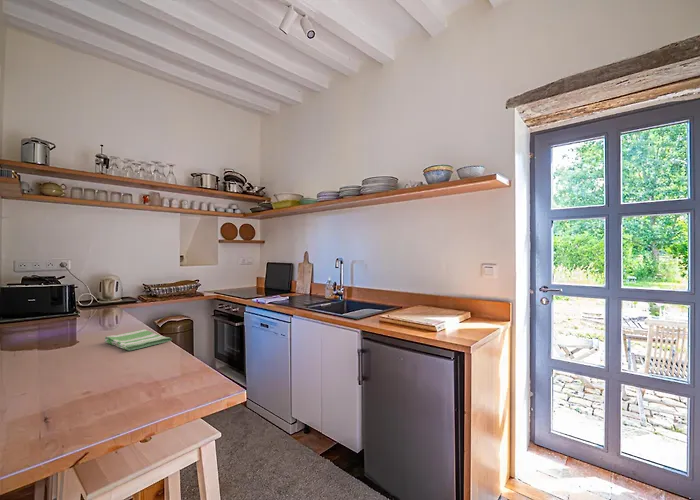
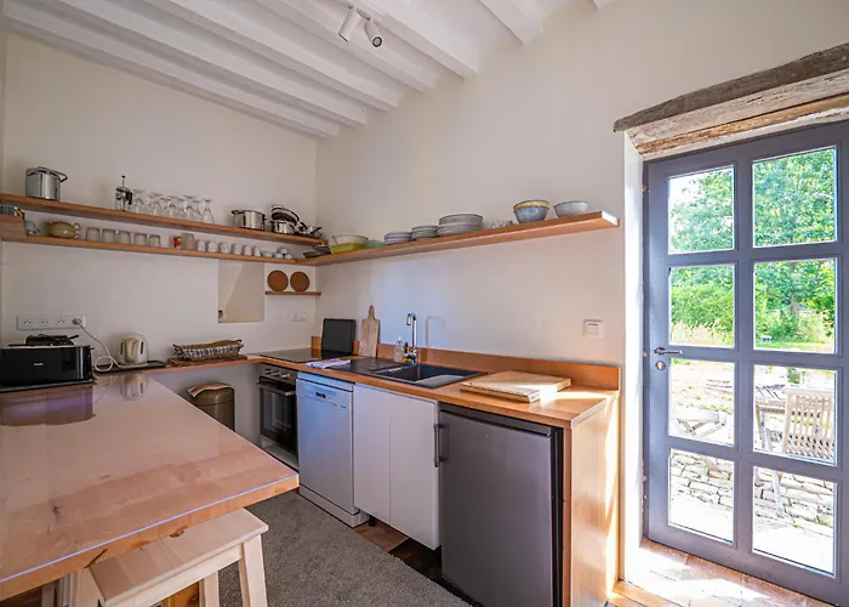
- dish towel [104,328,173,351]
